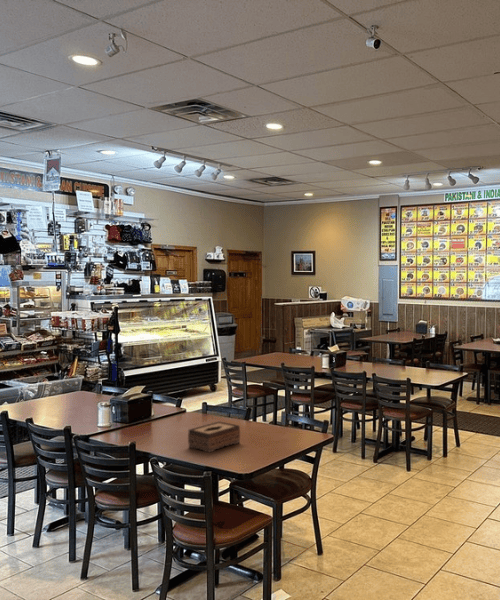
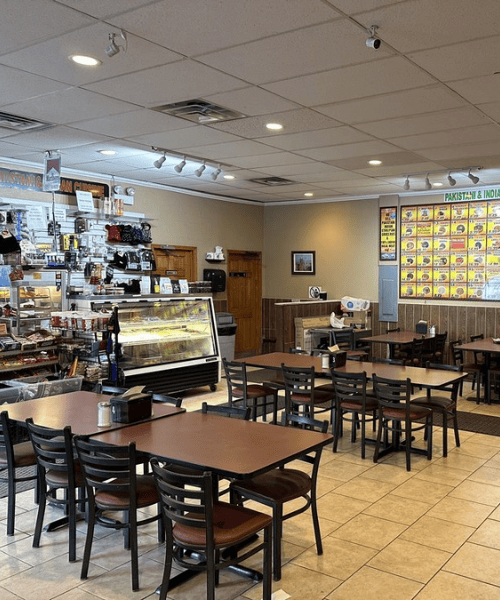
- tissue box [187,420,241,453]
